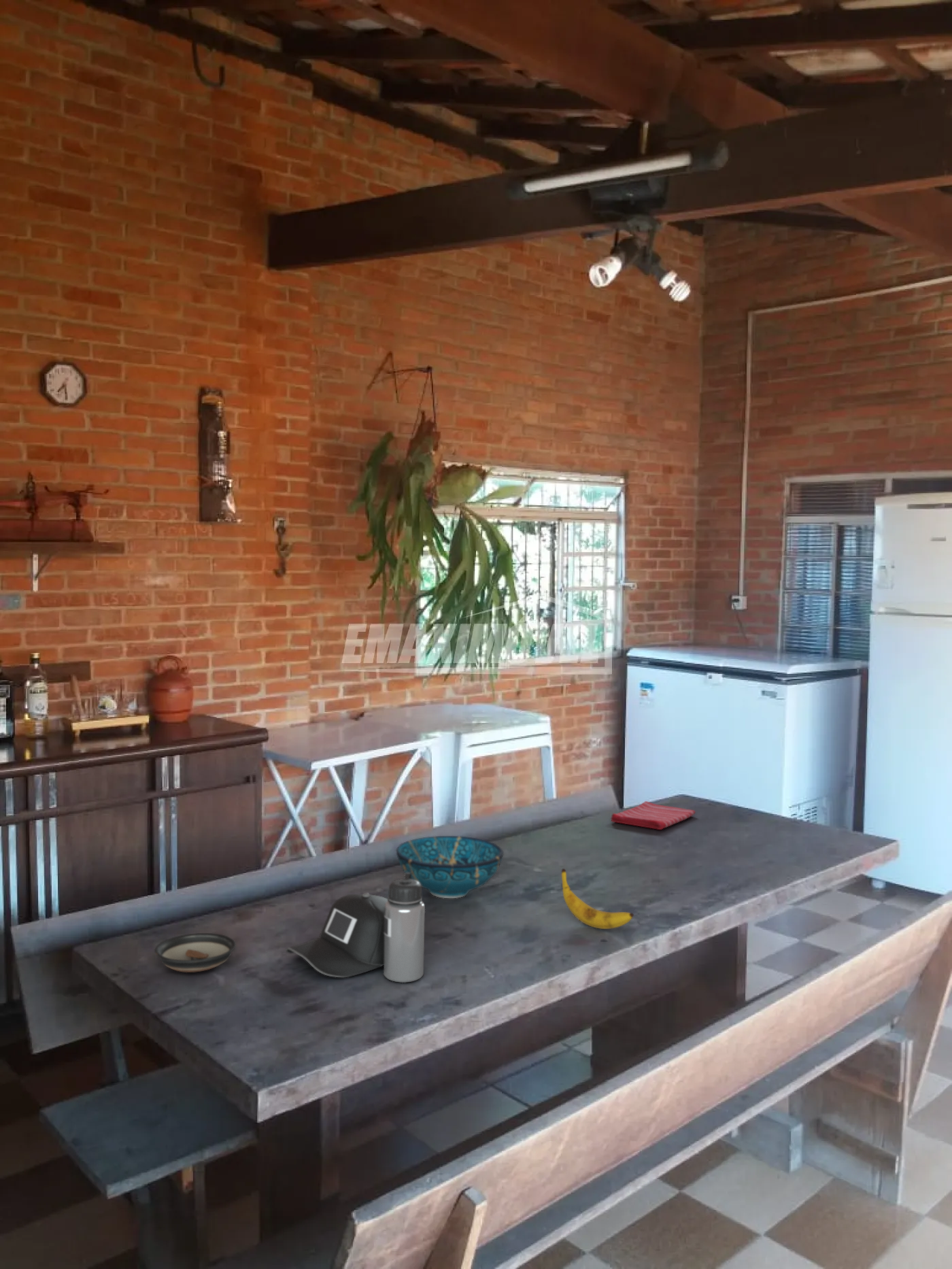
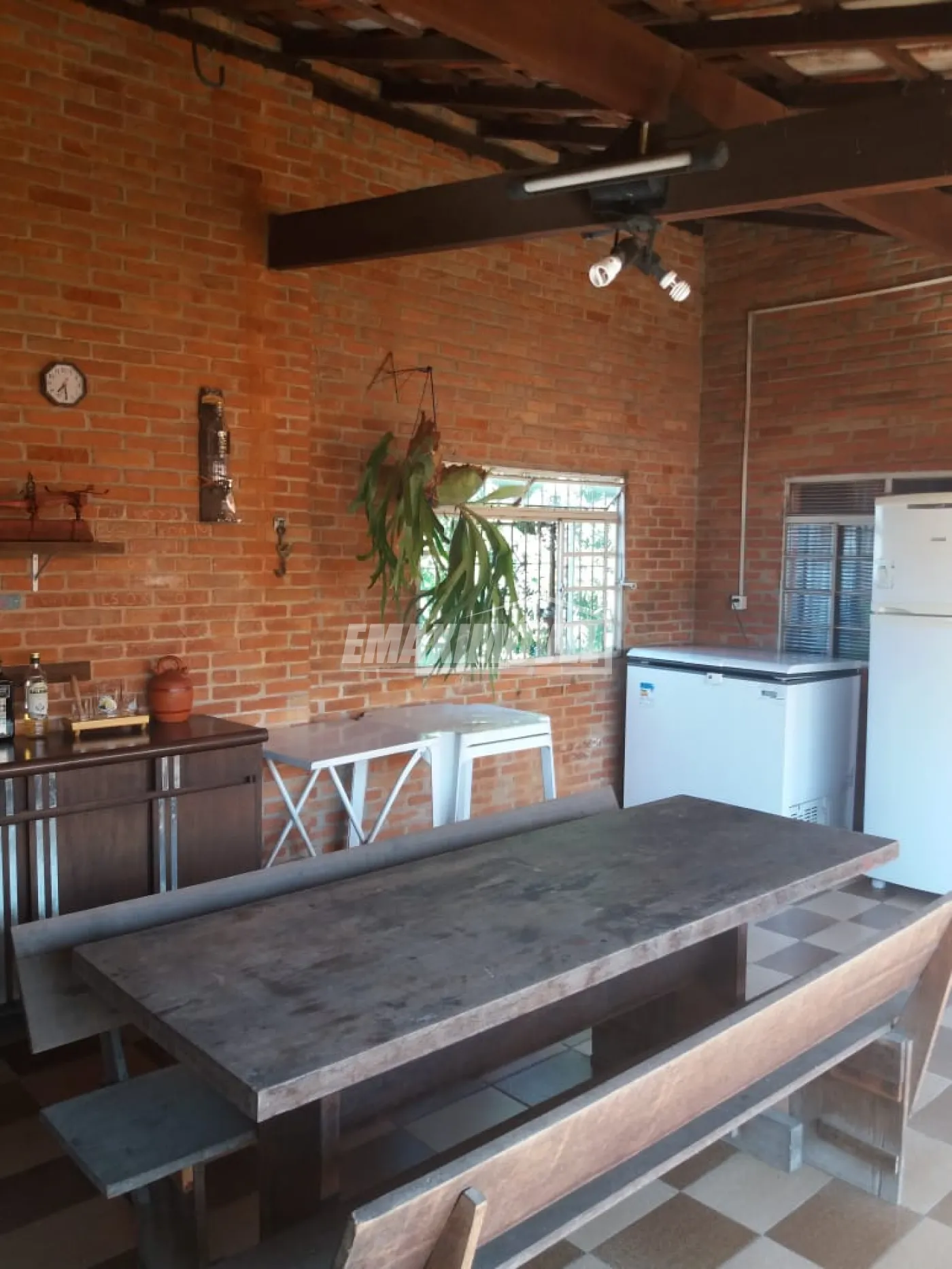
- saucer [154,932,237,973]
- dish towel [610,800,696,830]
- decorative bowl [396,835,505,899]
- banana [561,868,634,930]
- water bottle [285,873,426,983]
